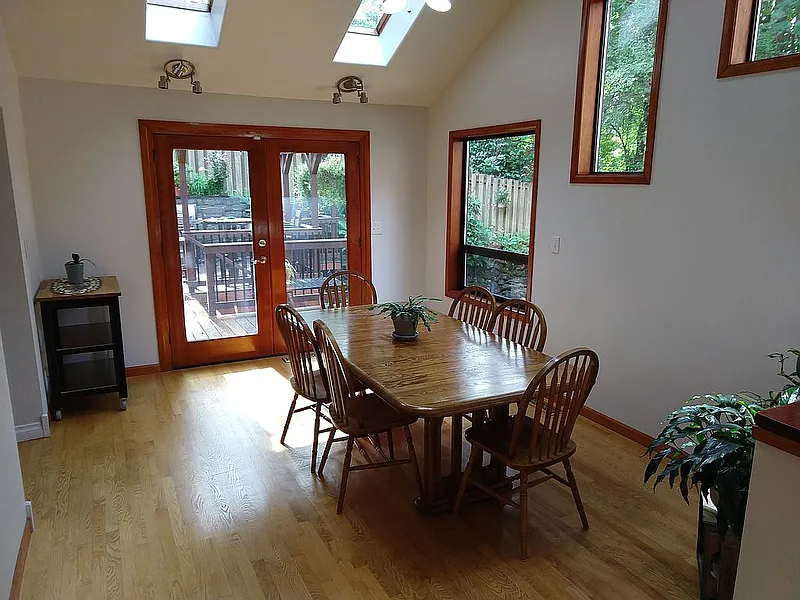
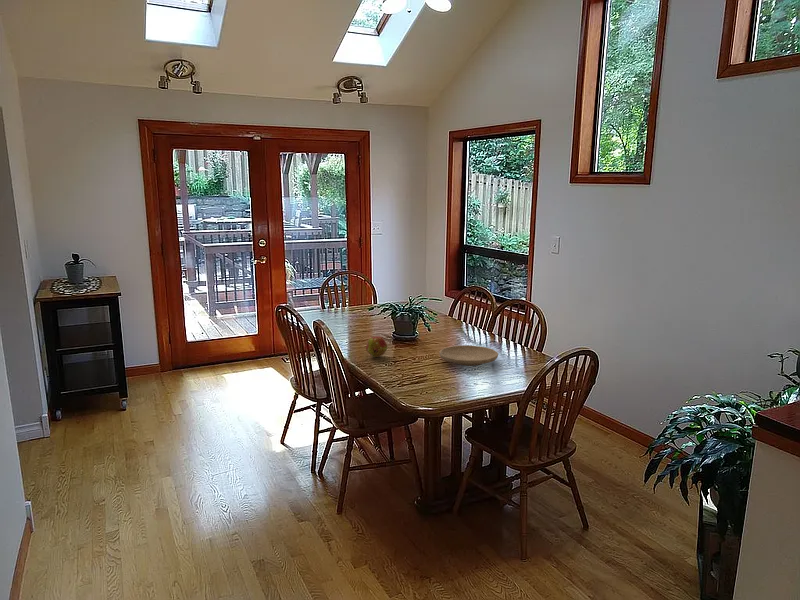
+ fruit [365,335,388,358]
+ plate [438,344,499,367]
